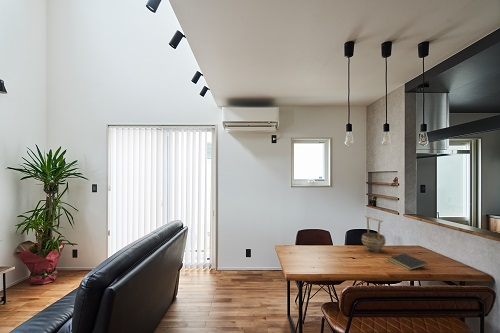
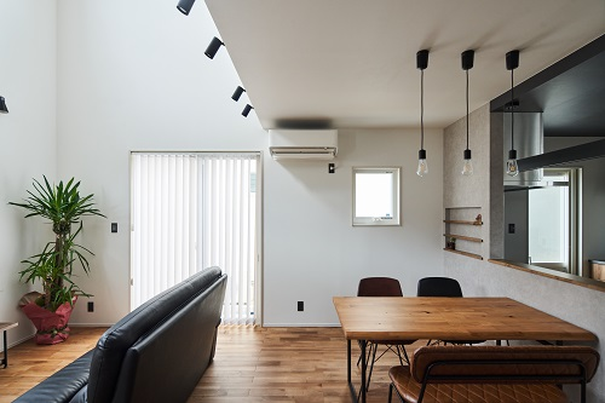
- notepad [386,253,429,271]
- decorative bowl [361,215,387,254]
